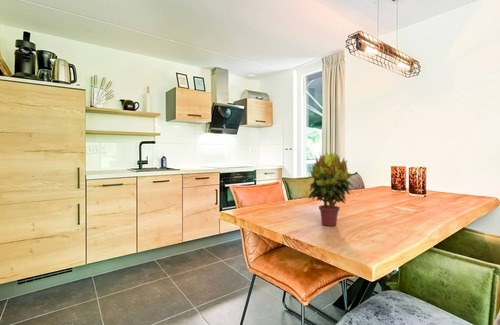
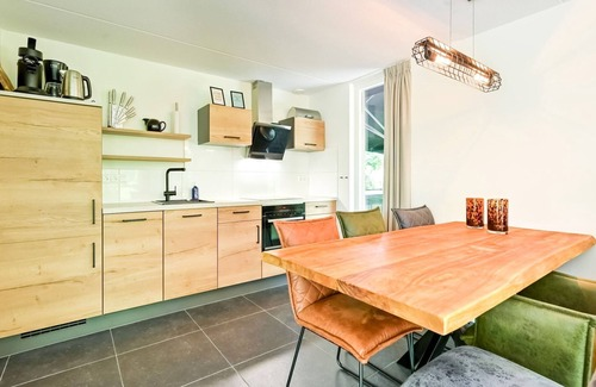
- potted plant [307,151,355,227]
